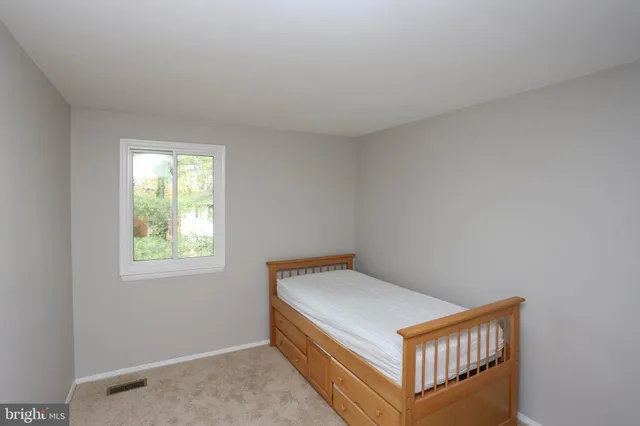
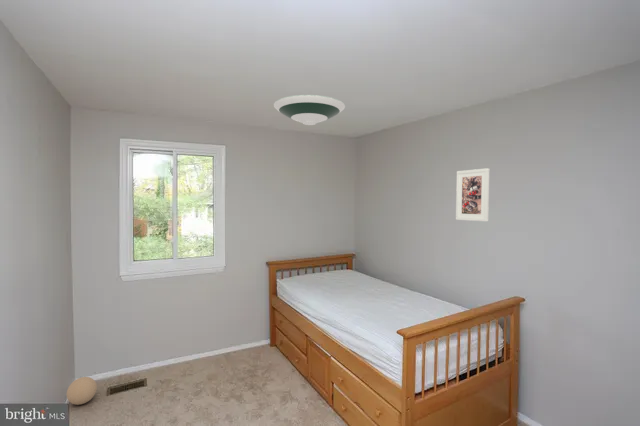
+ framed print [455,167,490,222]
+ ball [66,376,98,406]
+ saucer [273,94,346,126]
